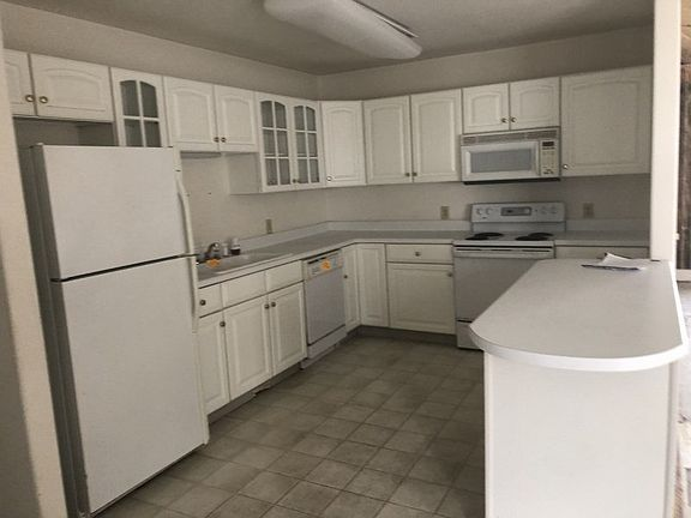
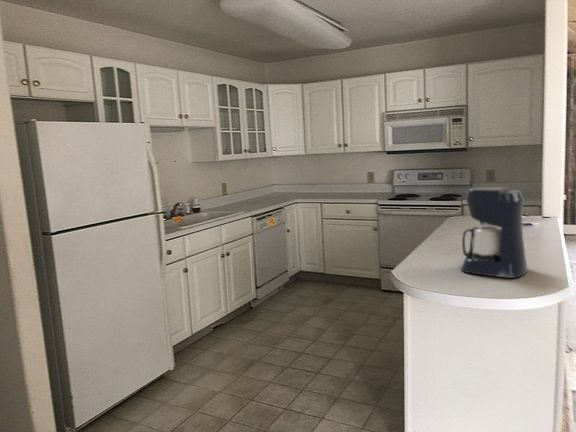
+ coffee maker [460,186,529,279]
